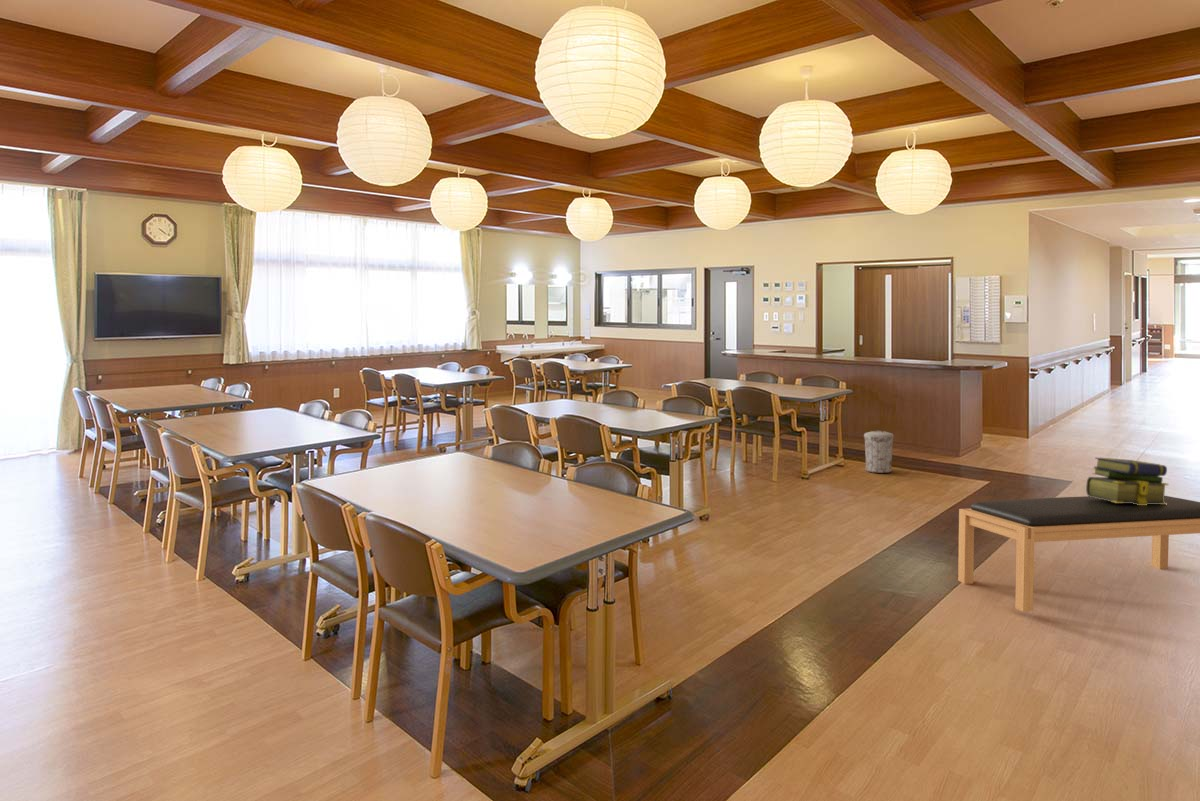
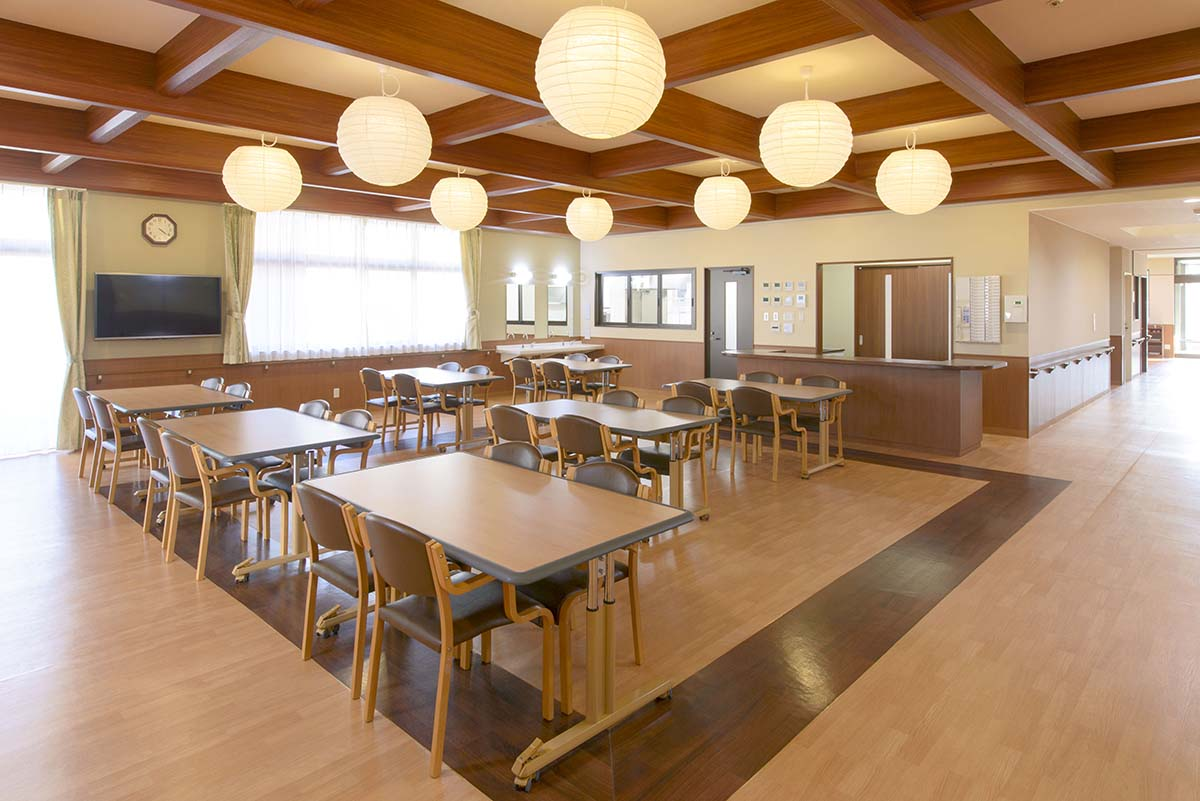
- stack of books [1085,457,1170,505]
- trash can [863,429,895,474]
- bench [957,495,1200,613]
